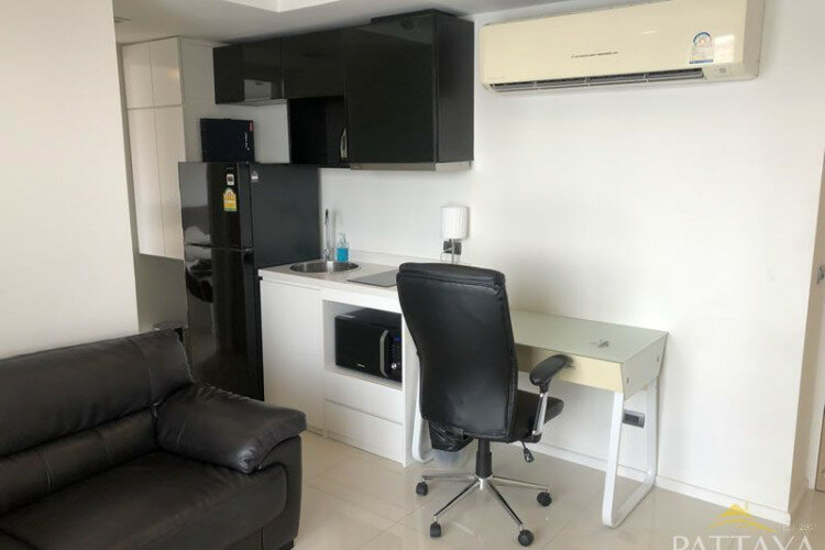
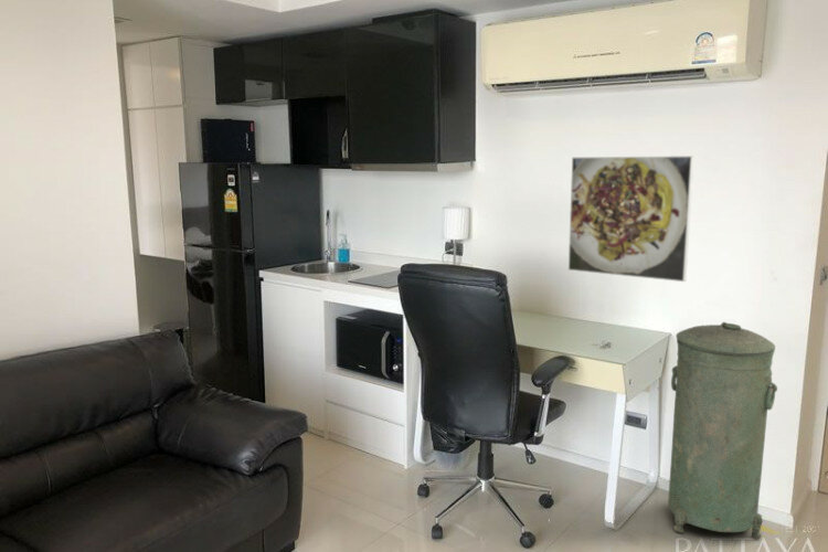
+ trash can [667,321,778,540]
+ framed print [567,155,696,283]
